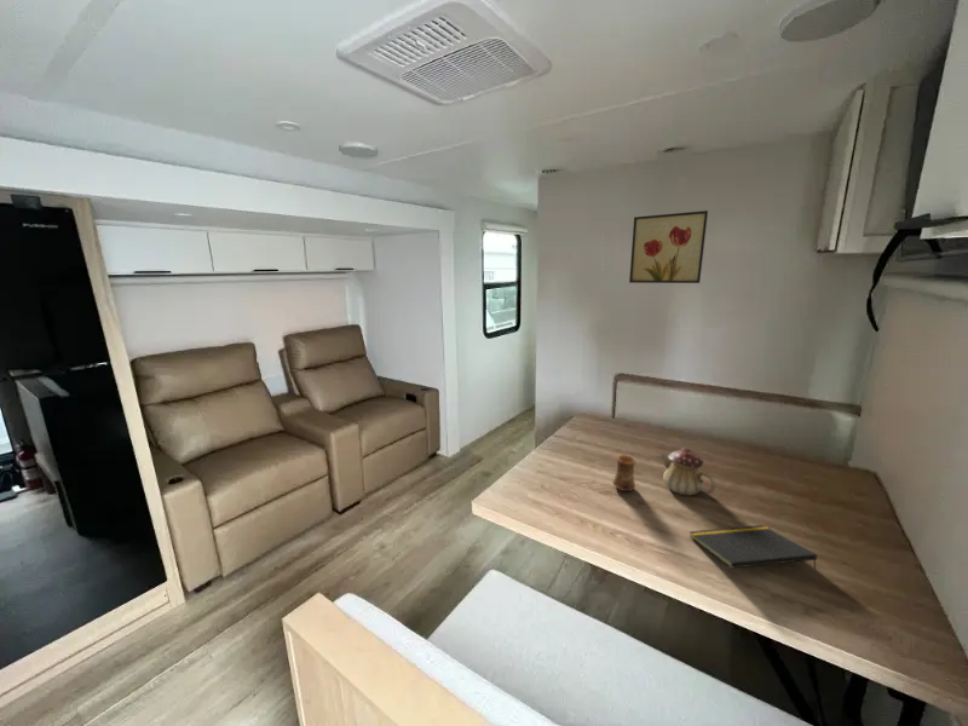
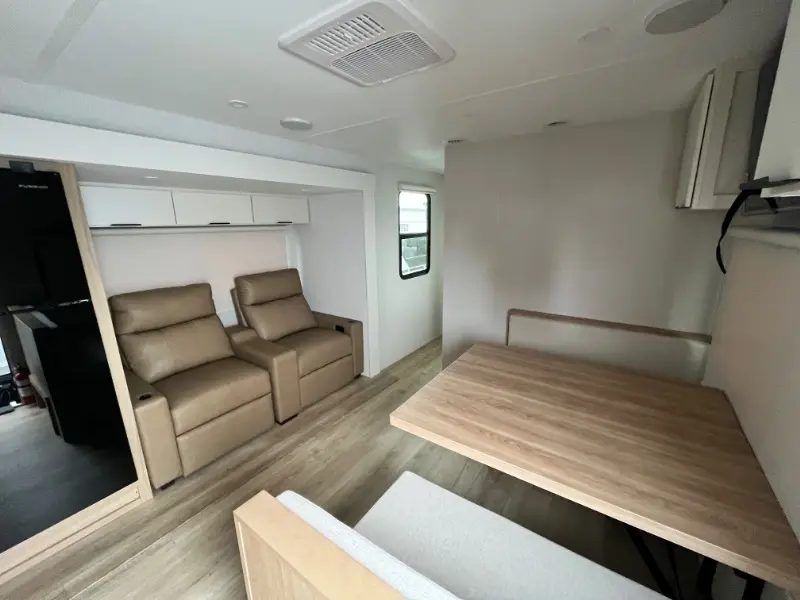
- cup [612,454,636,492]
- notepad [688,524,818,571]
- teapot [658,446,716,497]
- wall art [628,209,709,284]
